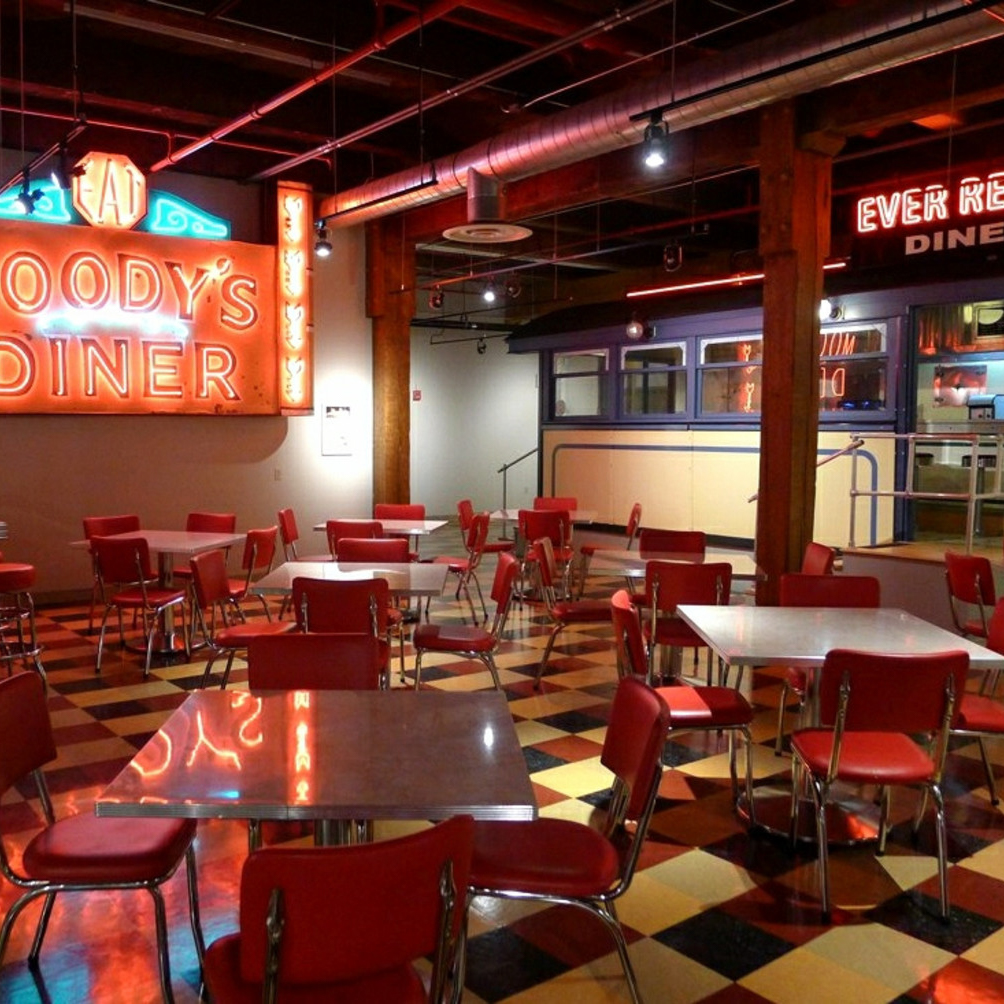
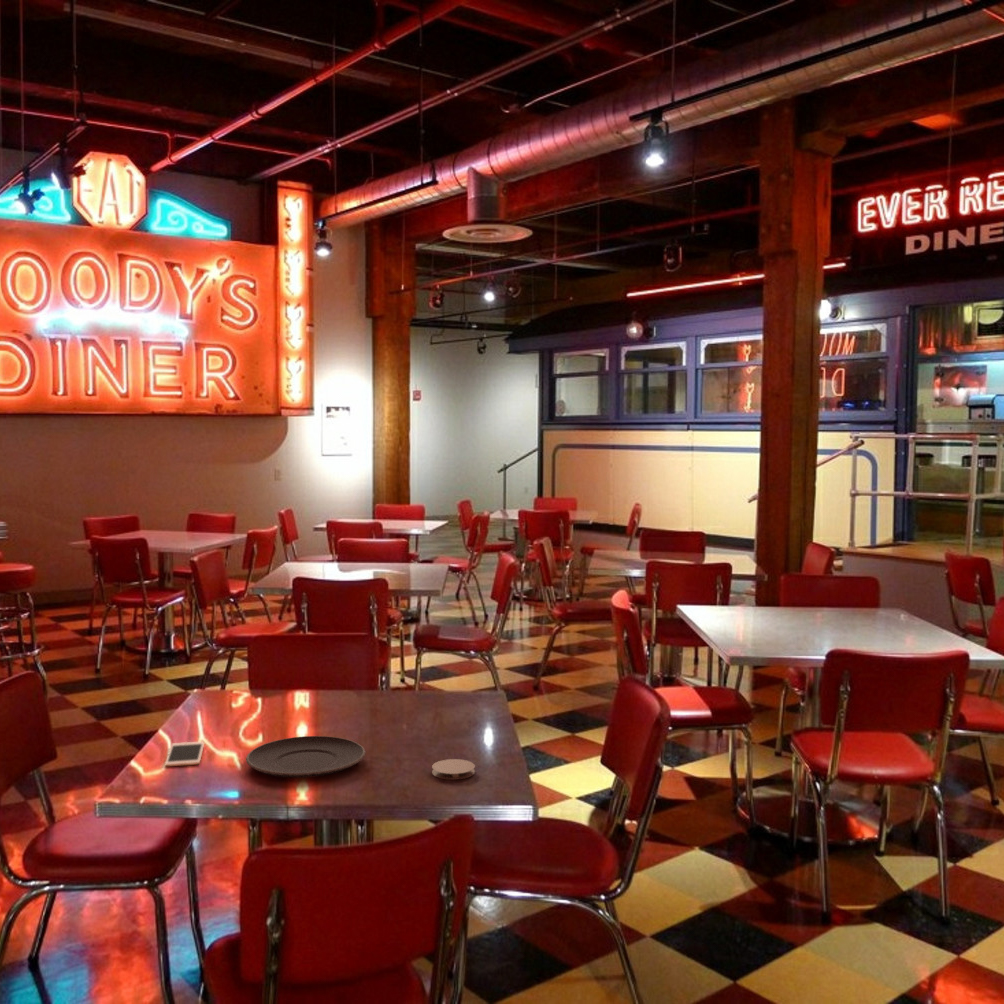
+ cell phone [164,740,205,767]
+ plate [245,735,366,778]
+ coaster [431,758,476,781]
